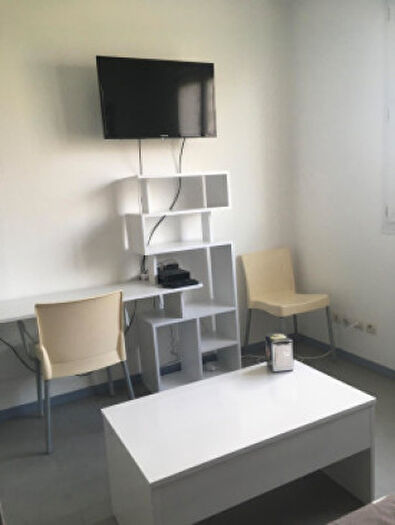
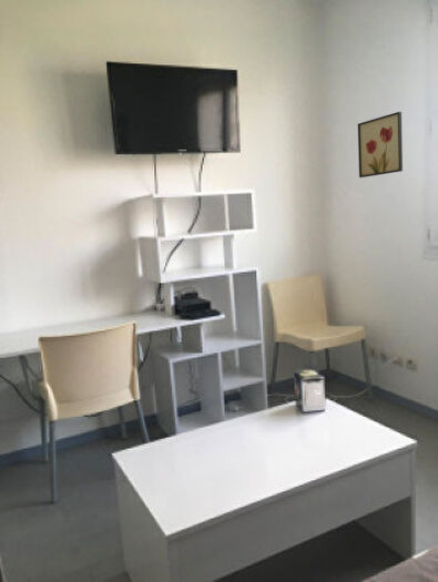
+ wall art [357,111,404,178]
